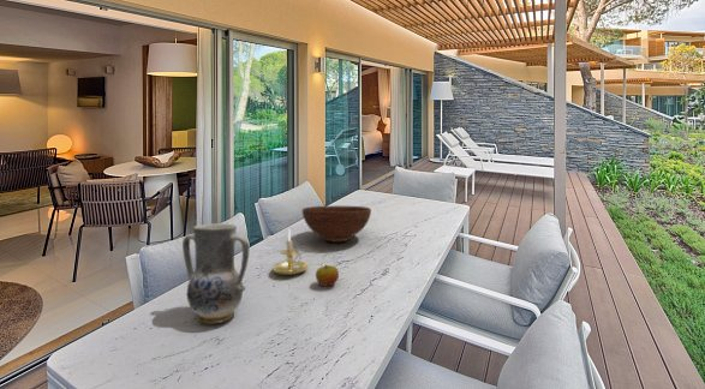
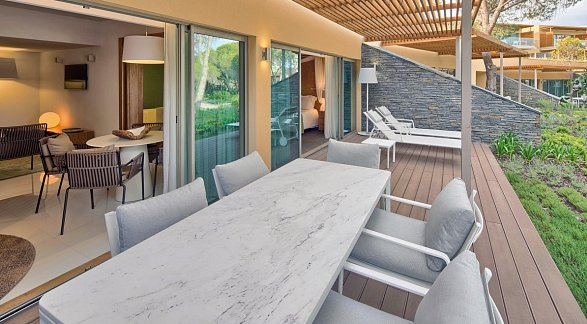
- candle holder [270,229,309,276]
- apple [315,264,340,287]
- fruit bowl [301,205,372,243]
- vase [181,222,250,324]
